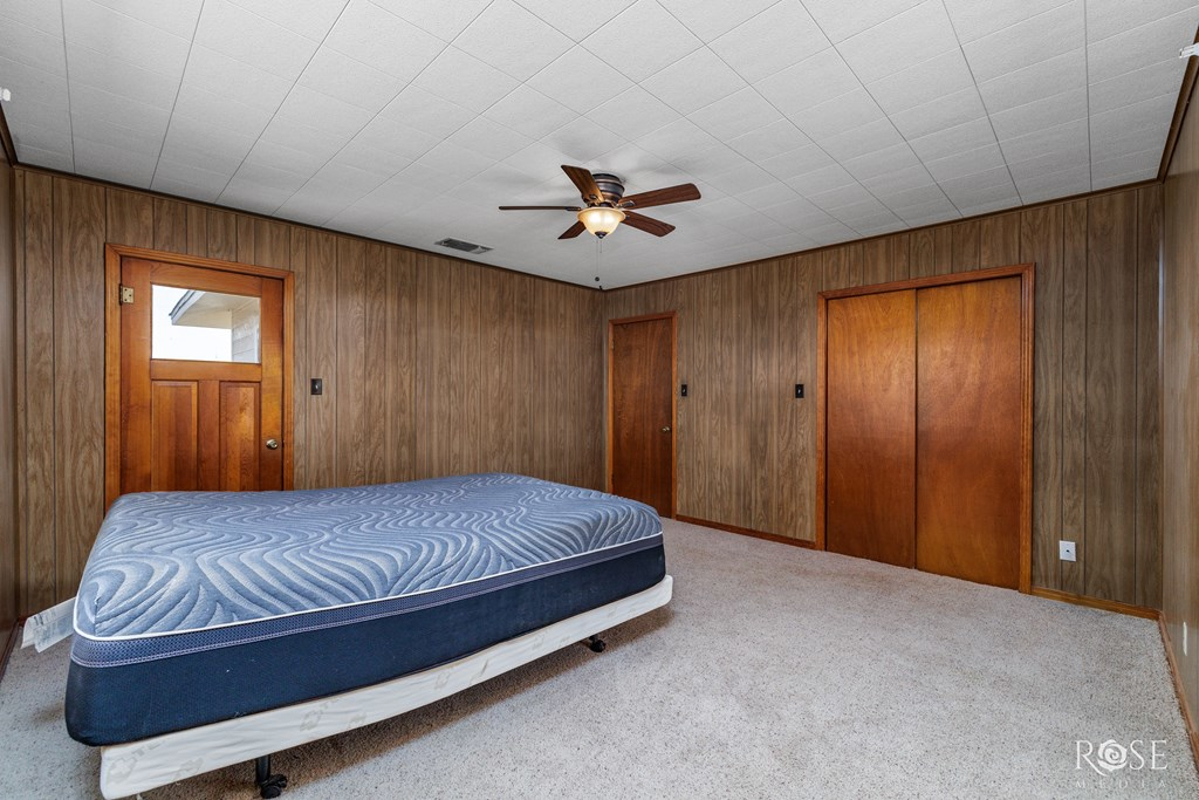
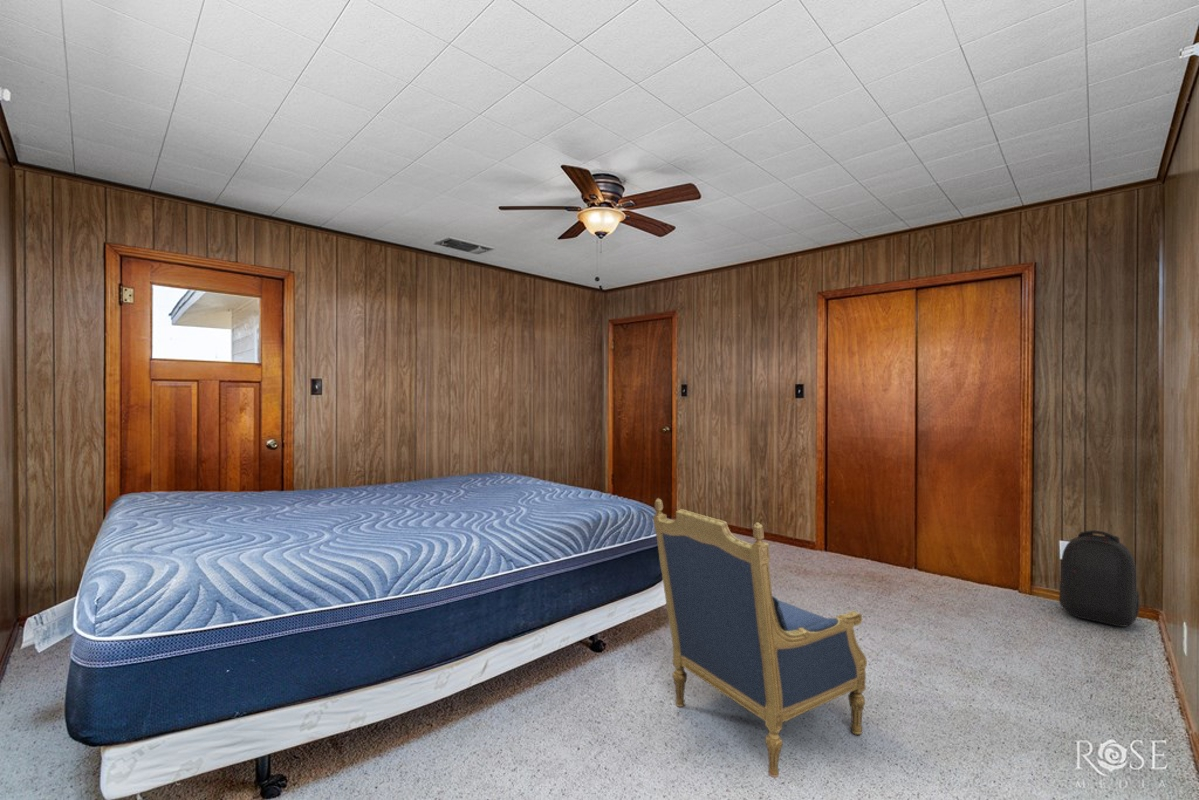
+ armchair [652,497,868,778]
+ backpack [1058,529,1141,628]
